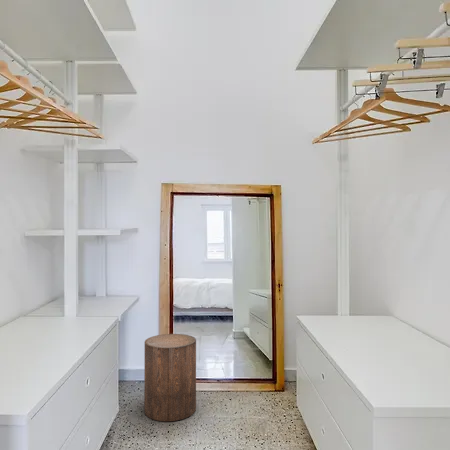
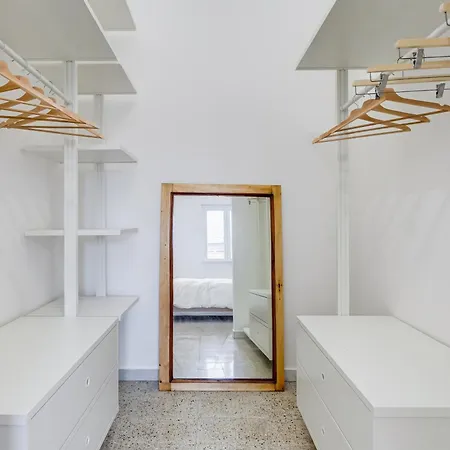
- stool [143,333,197,422]
